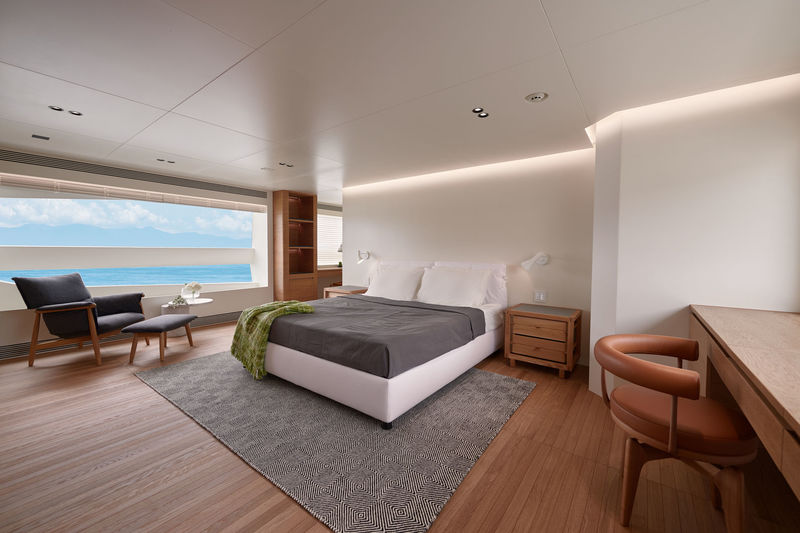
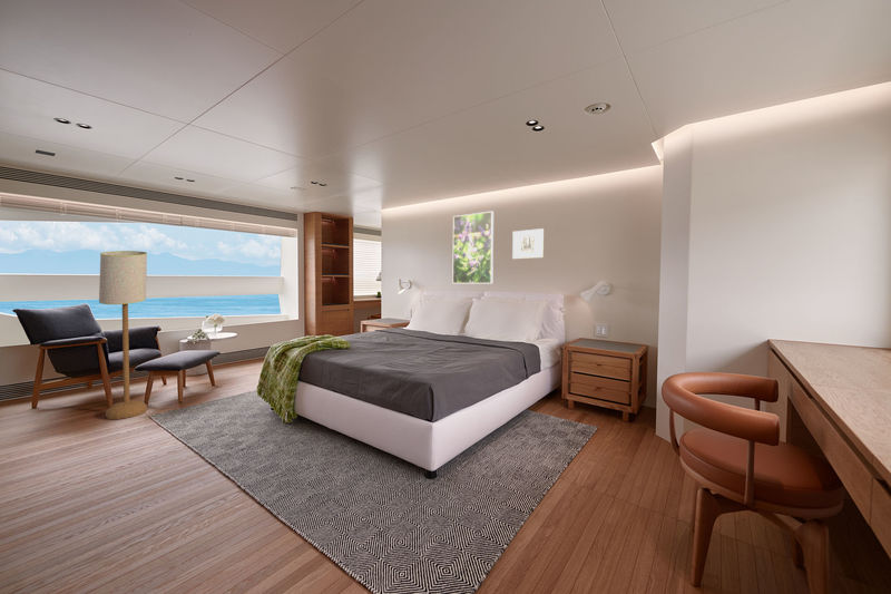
+ floor lamp [98,250,148,420]
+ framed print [451,210,495,284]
+ wall art [511,227,545,260]
